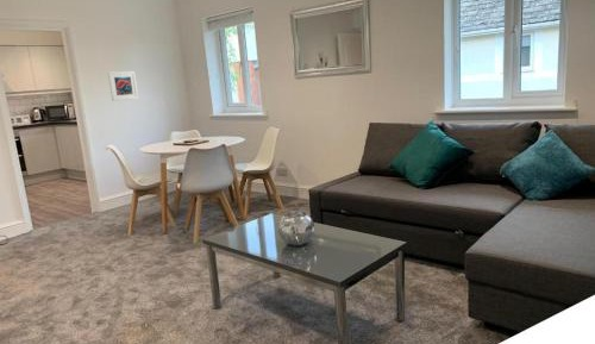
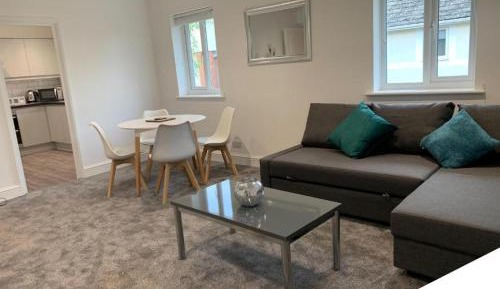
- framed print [107,70,139,102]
